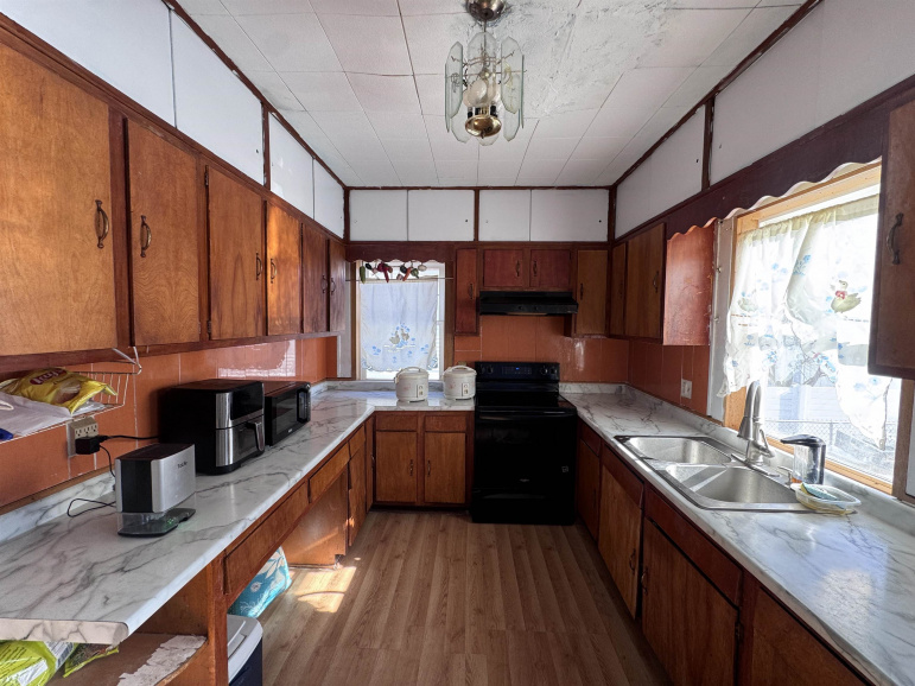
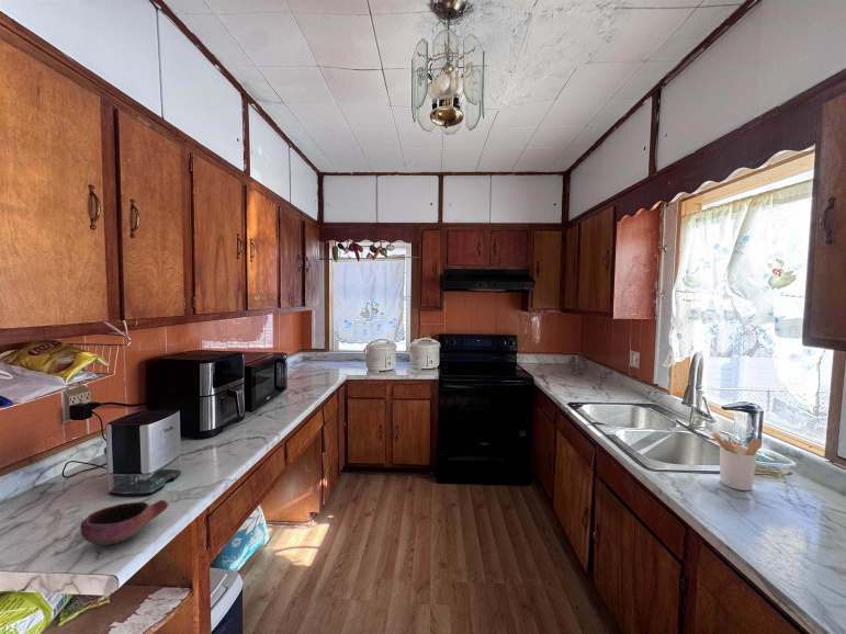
+ utensil holder [710,431,764,491]
+ bowl [80,499,169,546]
